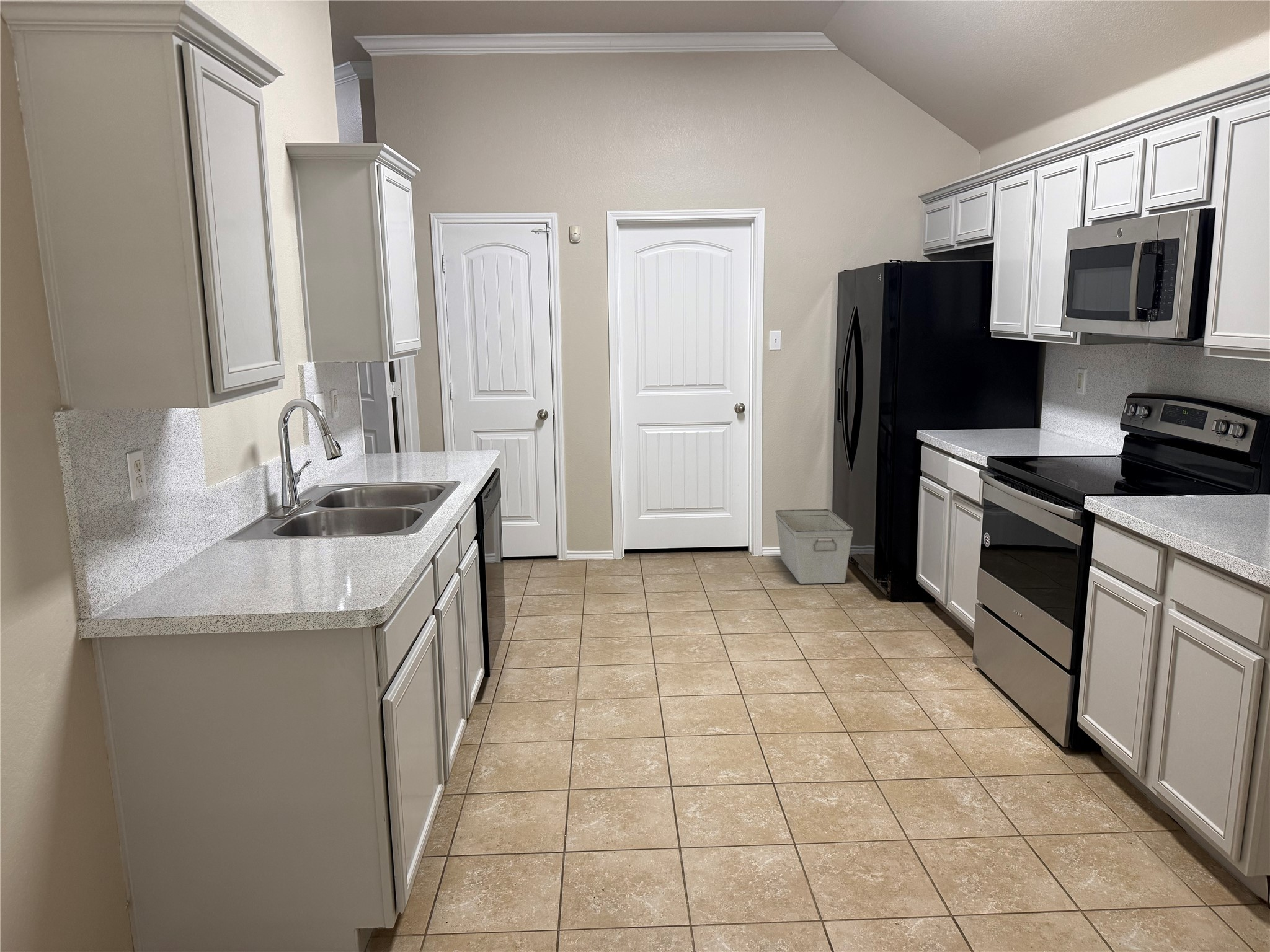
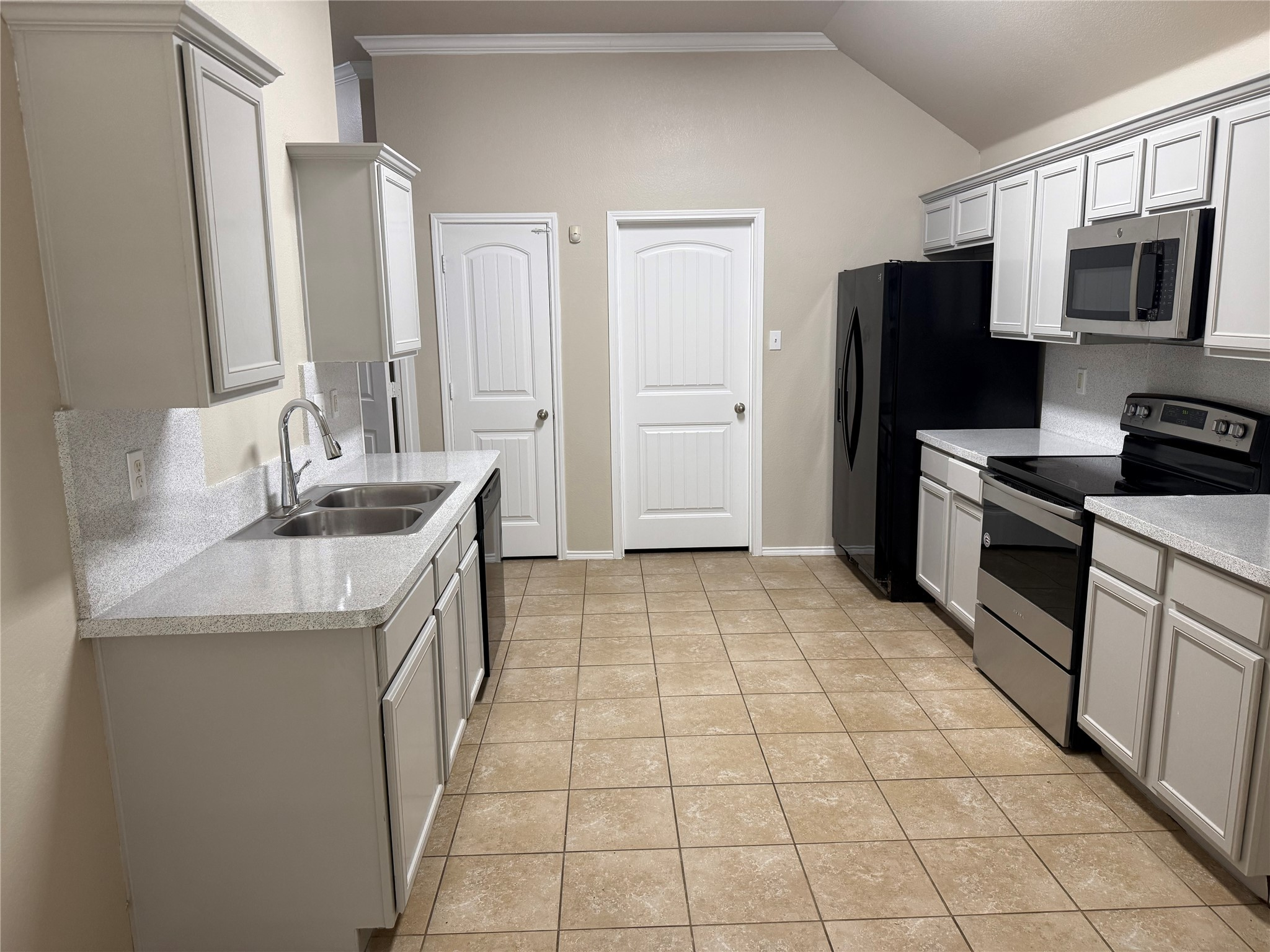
- storage bin [775,509,854,584]
